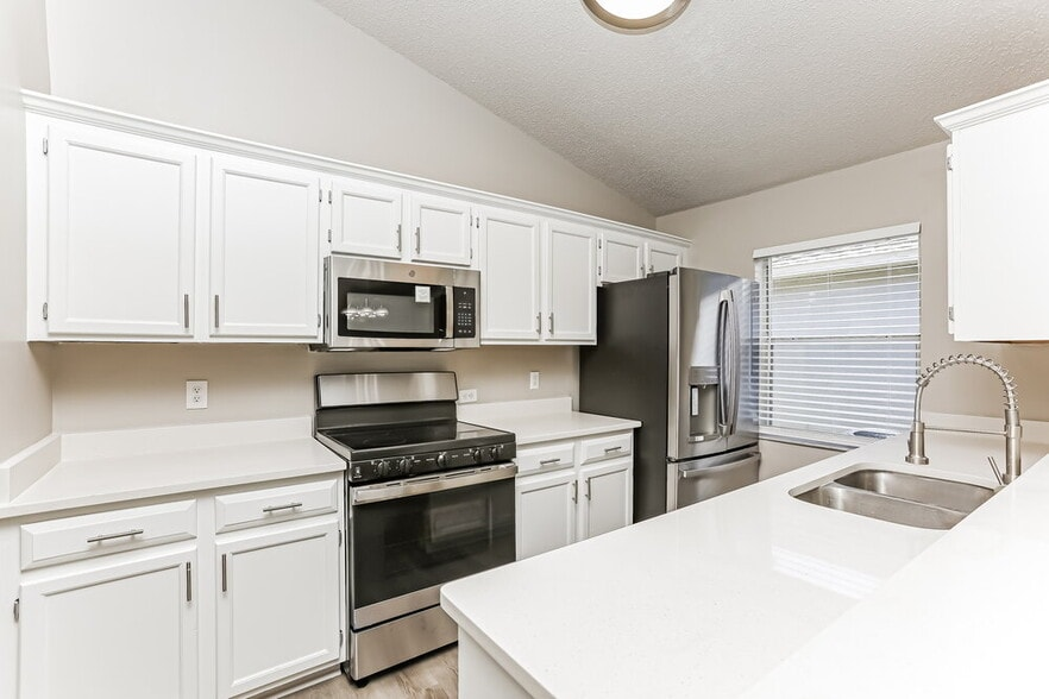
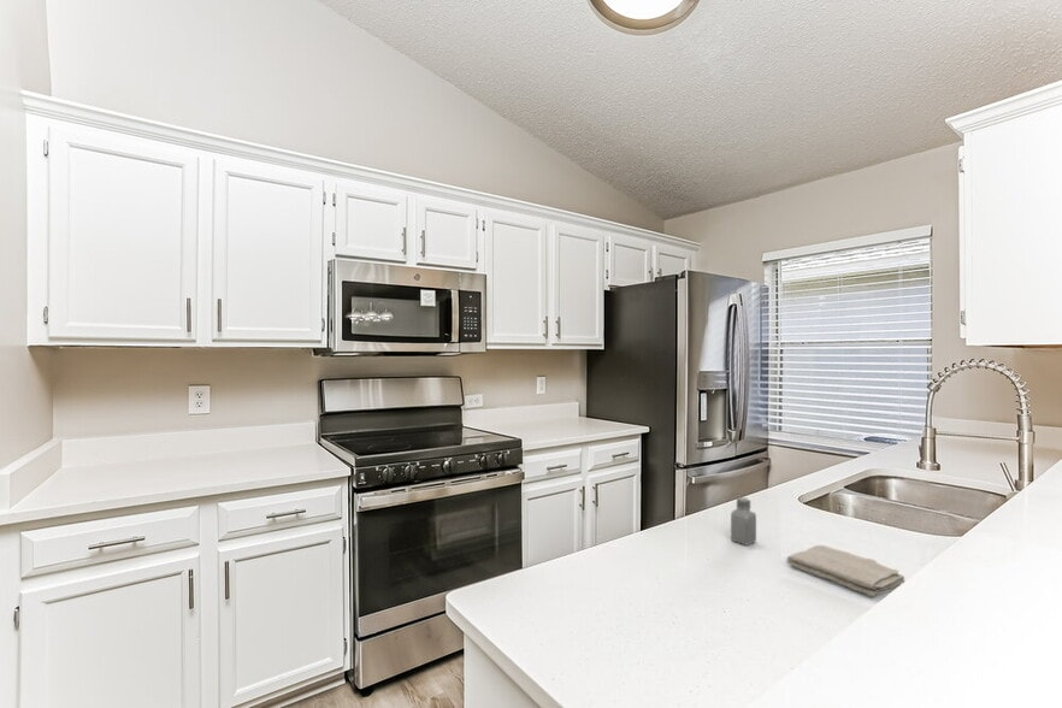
+ washcloth [785,544,907,598]
+ saltshaker [730,496,757,547]
